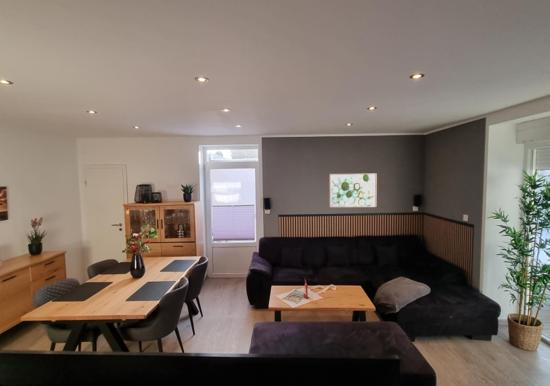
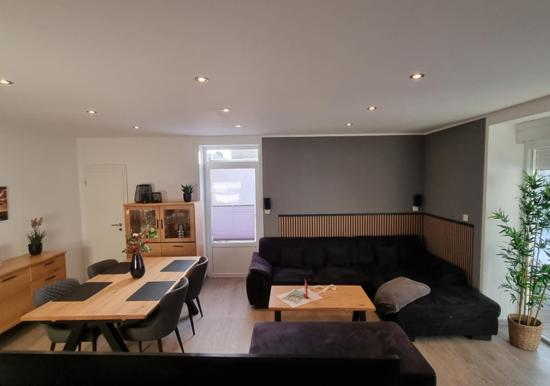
- wall art [329,172,378,208]
